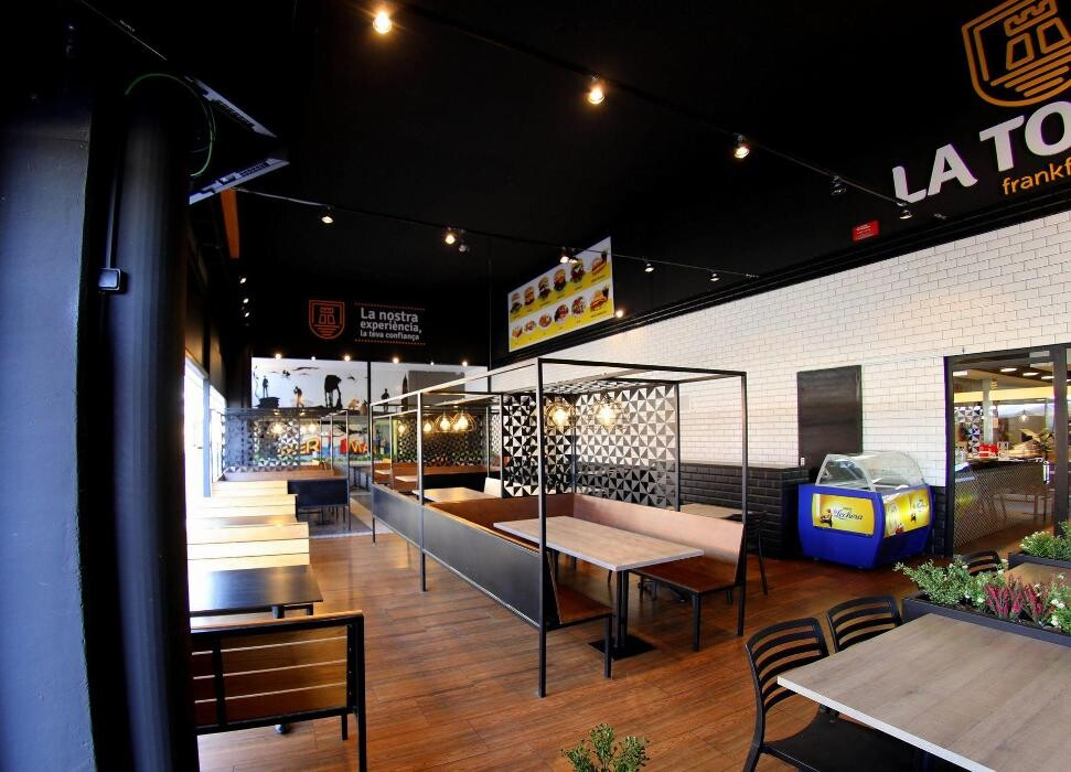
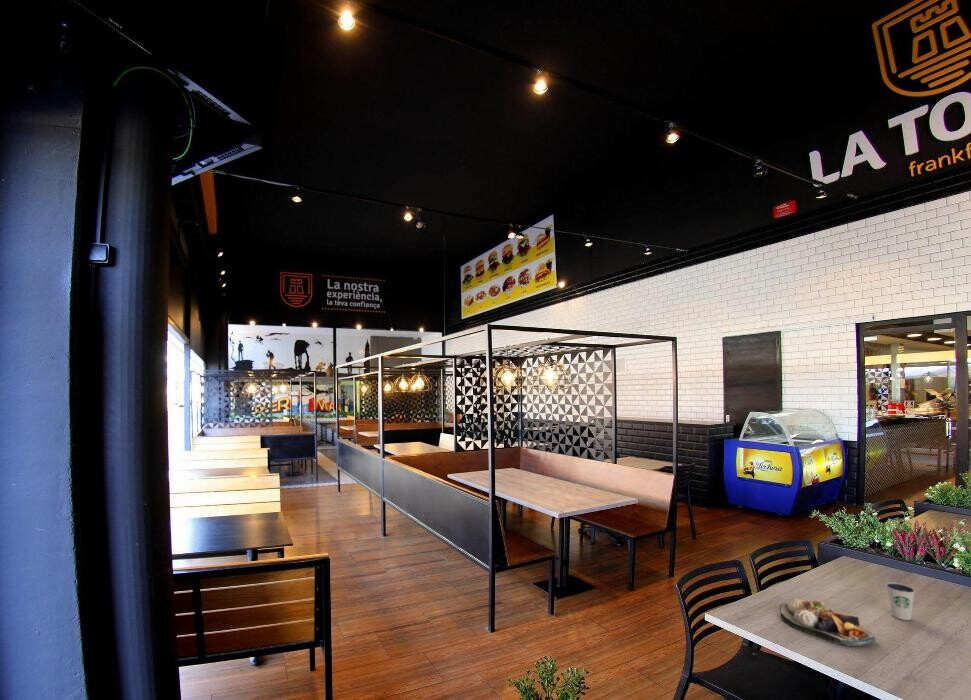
+ dixie cup [885,581,916,621]
+ food plate [779,598,877,647]
